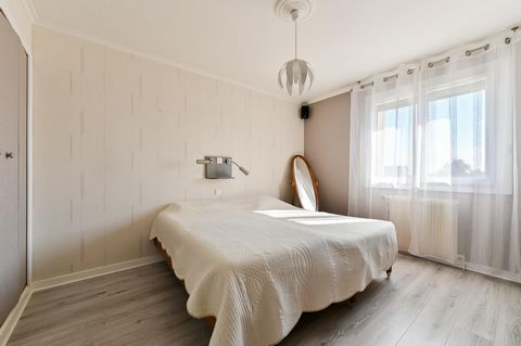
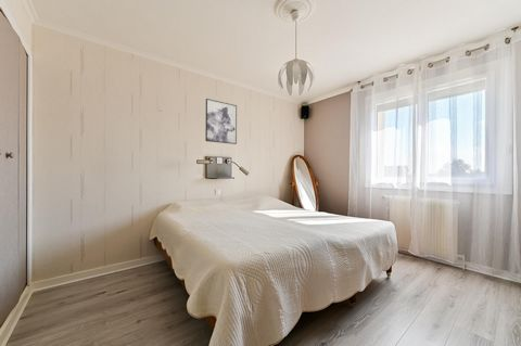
+ wall art [204,98,238,145]
